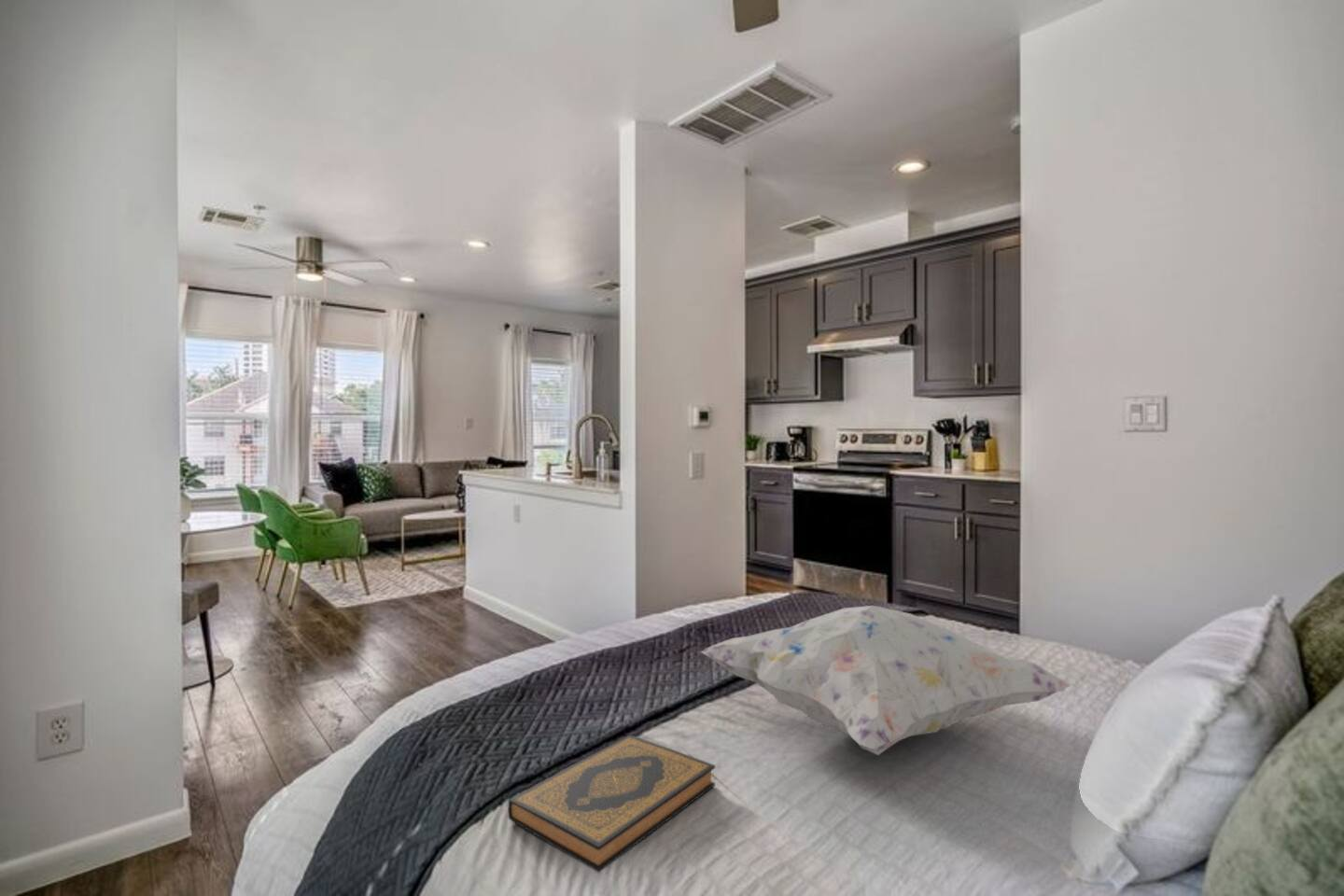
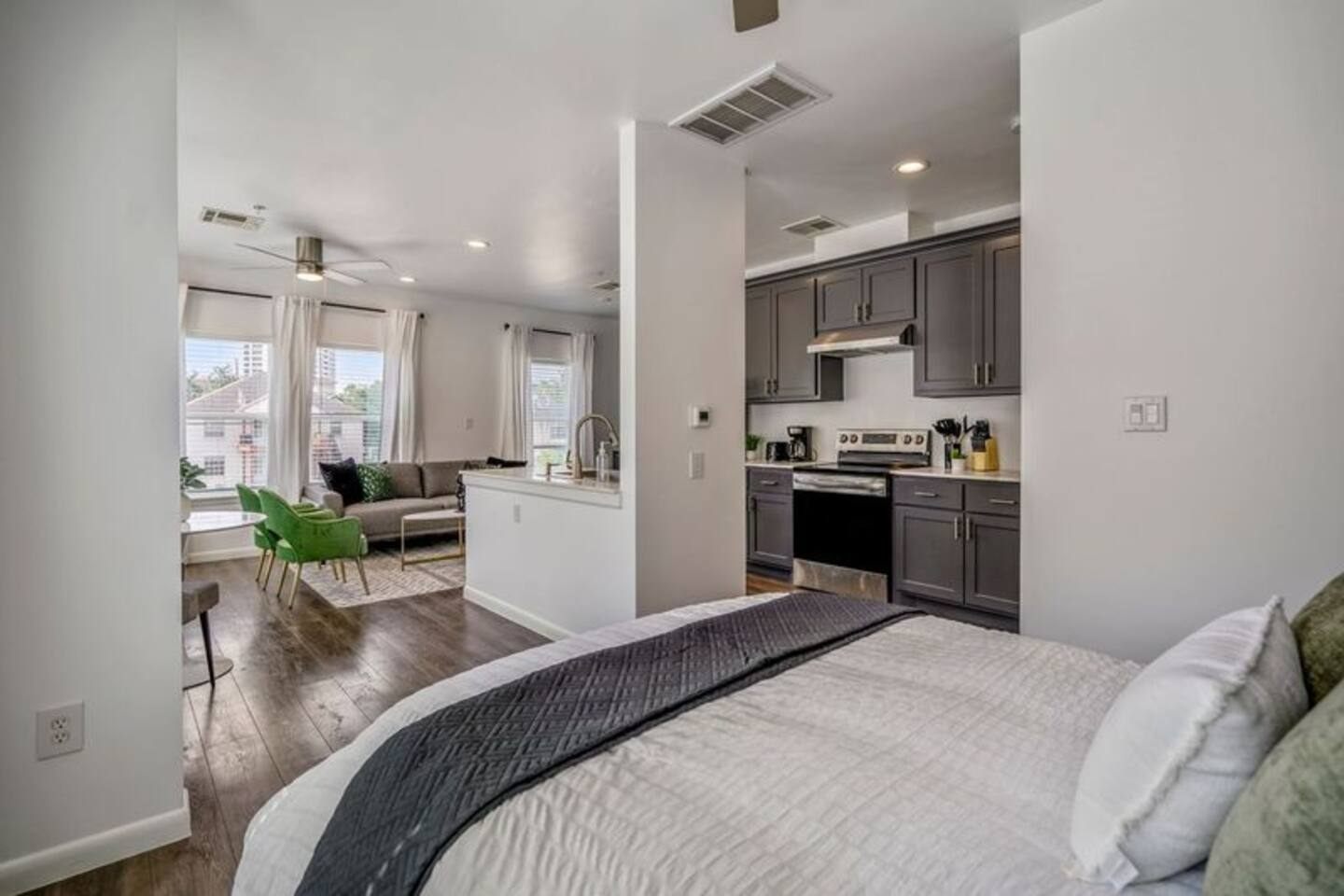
- decorative pillow [700,605,1071,756]
- hardback book [507,735,716,873]
